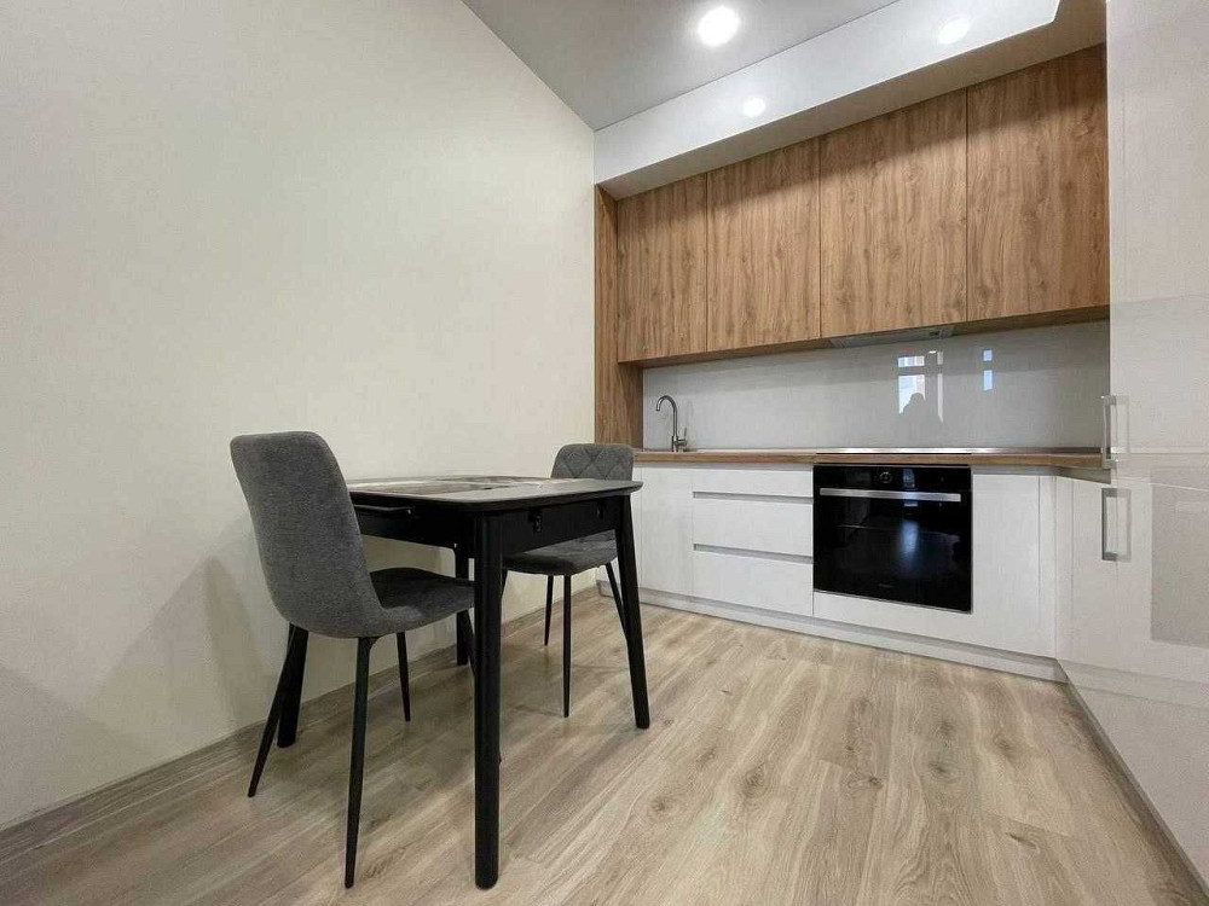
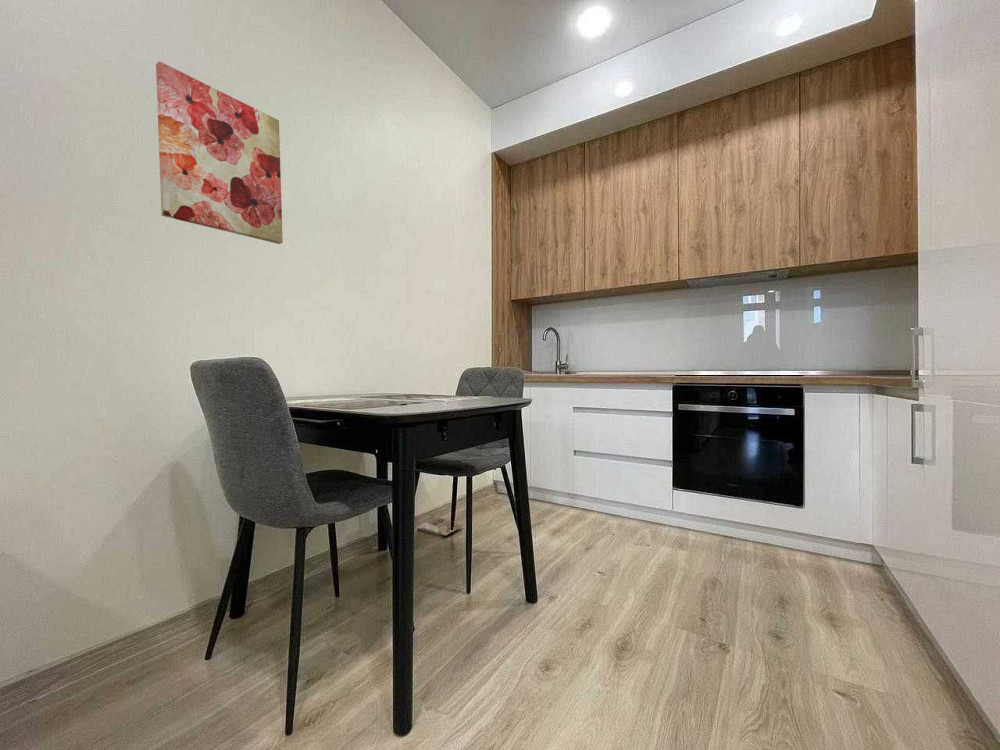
+ bag [415,516,465,536]
+ wall art [155,60,284,245]
